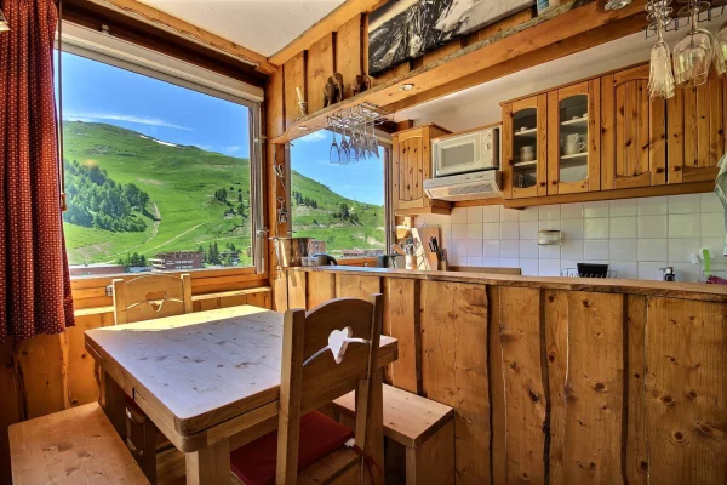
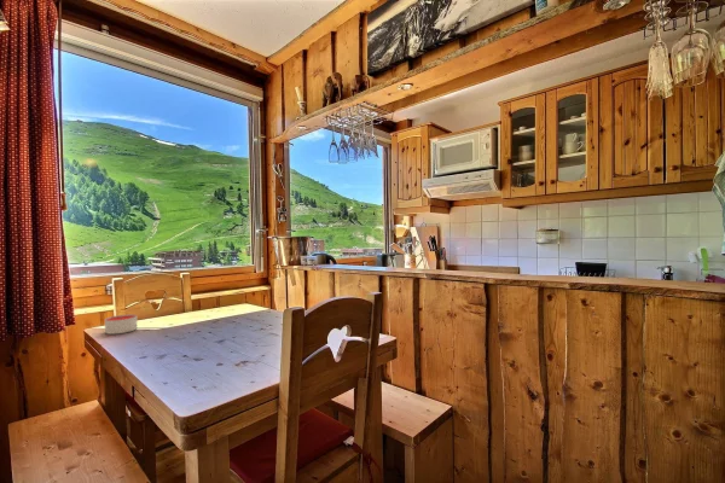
+ candle [104,313,138,336]
